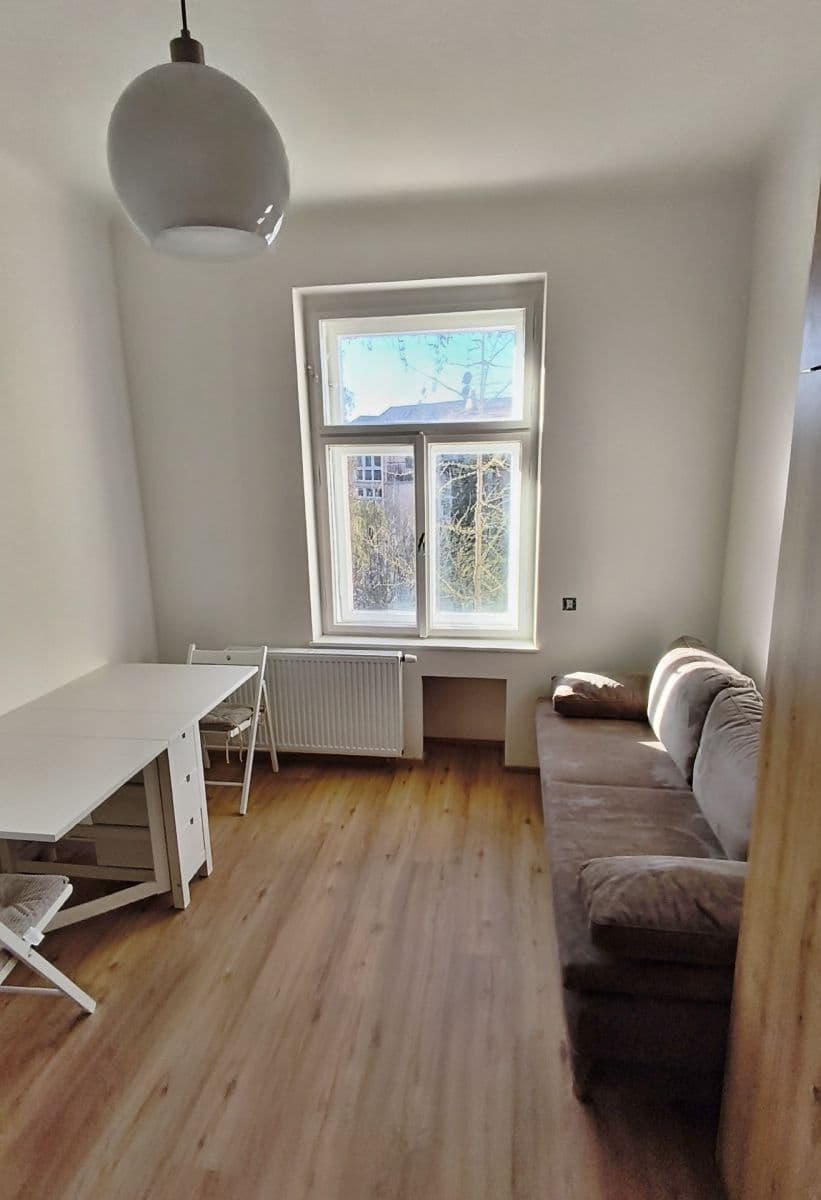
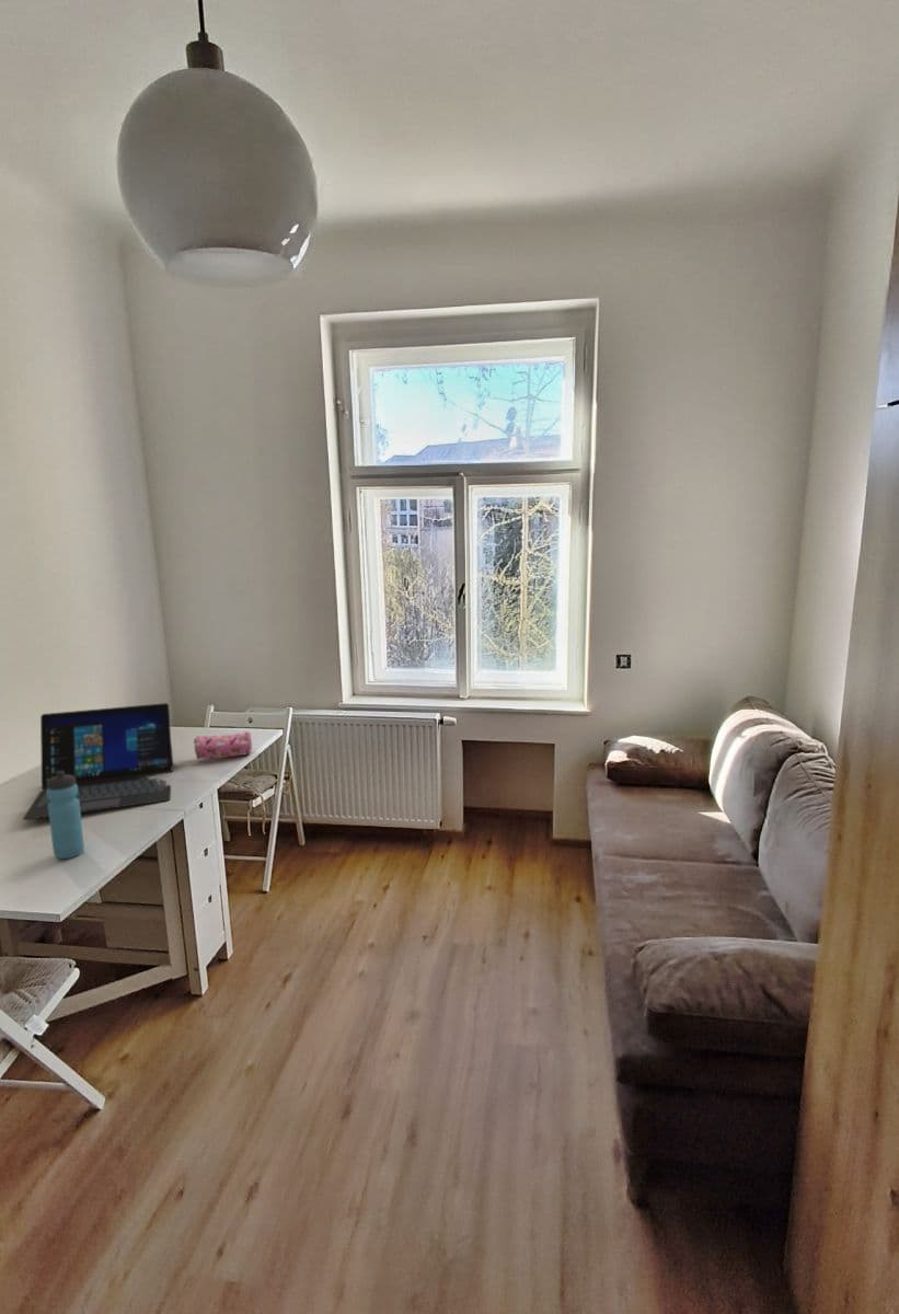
+ water bottle [47,771,85,860]
+ pencil case [193,730,253,760]
+ laptop [22,702,174,821]
